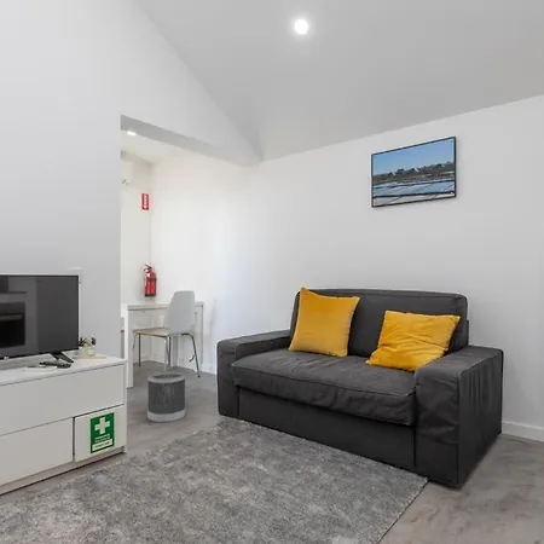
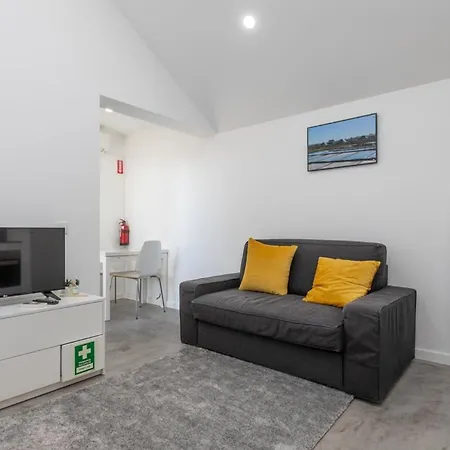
- wastebasket [146,369,186,424]
